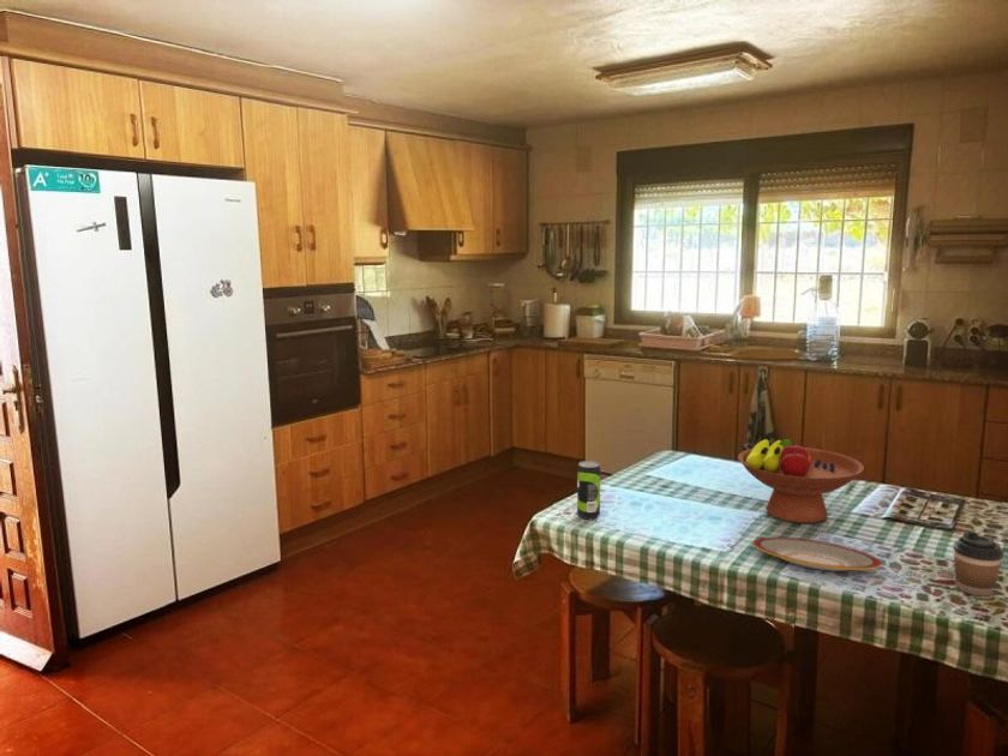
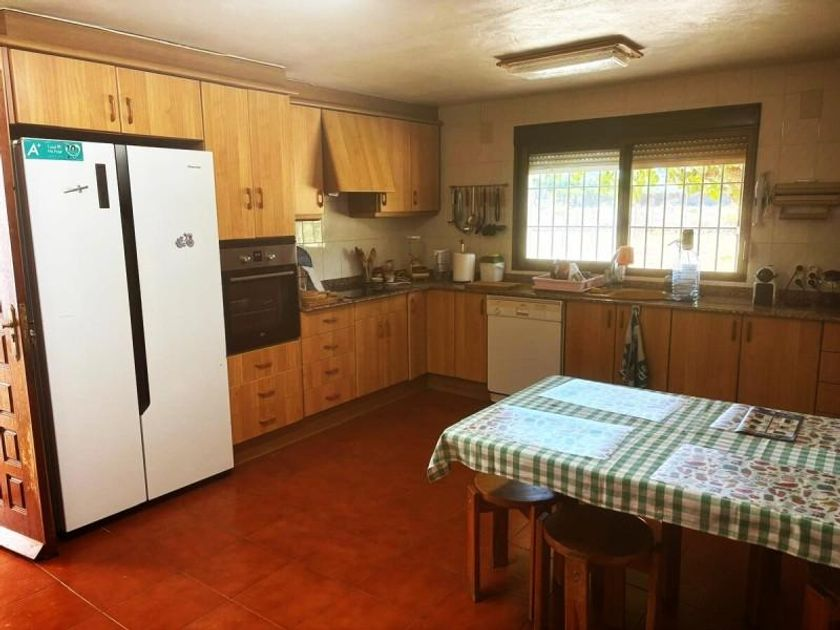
- plate [752,535,883,572]
- coffee cup [952,530,1006,598]
- fruit bowl [737,438,865,524]
- beverage can [576,460,601,521]
